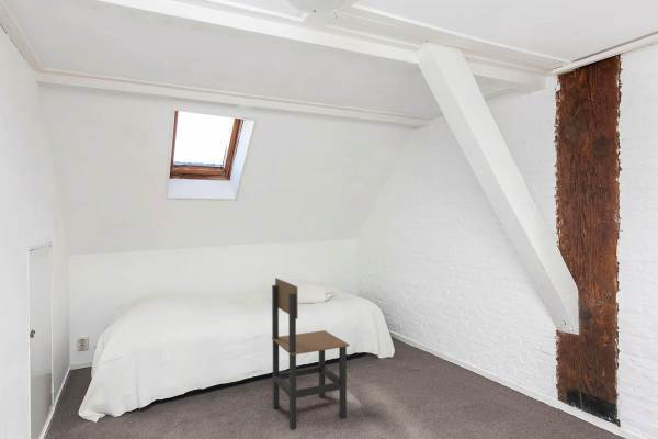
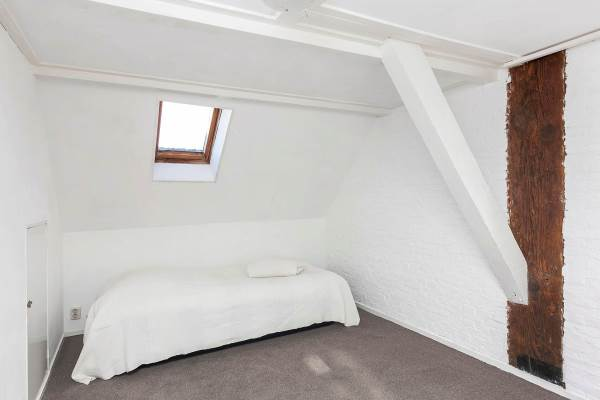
- wooden chair [271,277,351,431]
